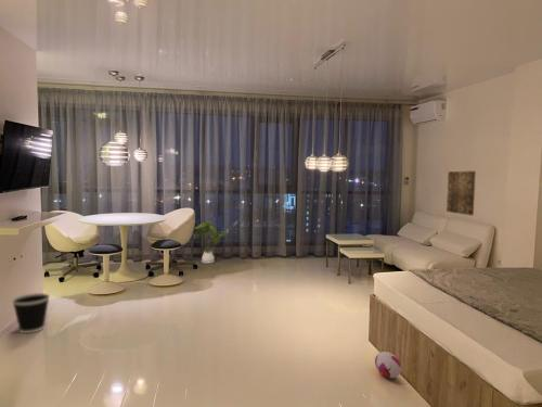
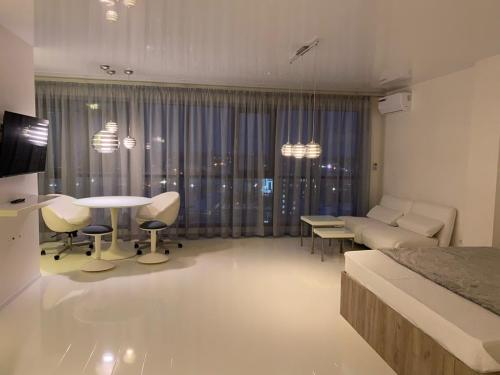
- wall art [446,170,477,216]
- wastebasket [11,292,51,334]
- house plant [192,220,231,265]
- plush toy [374,351,402,379]
